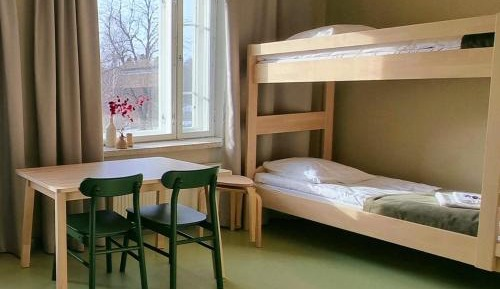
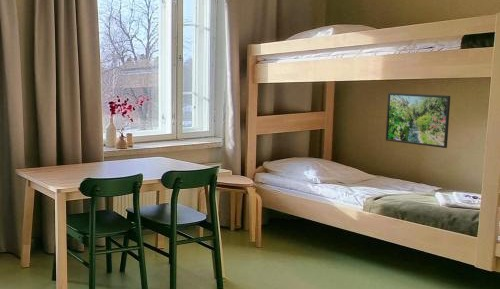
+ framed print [385,92,451,149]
